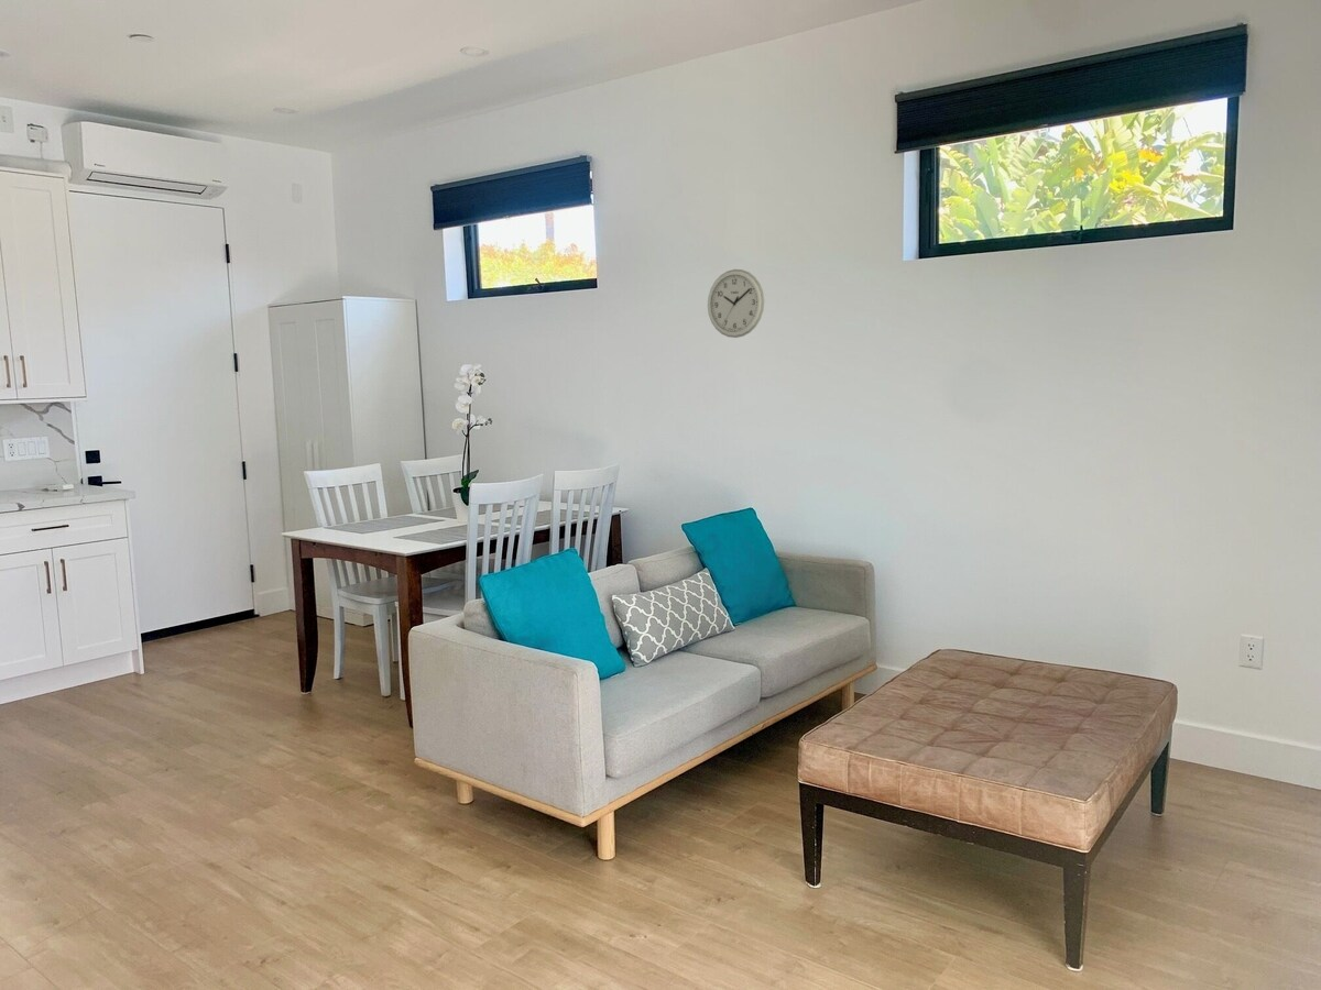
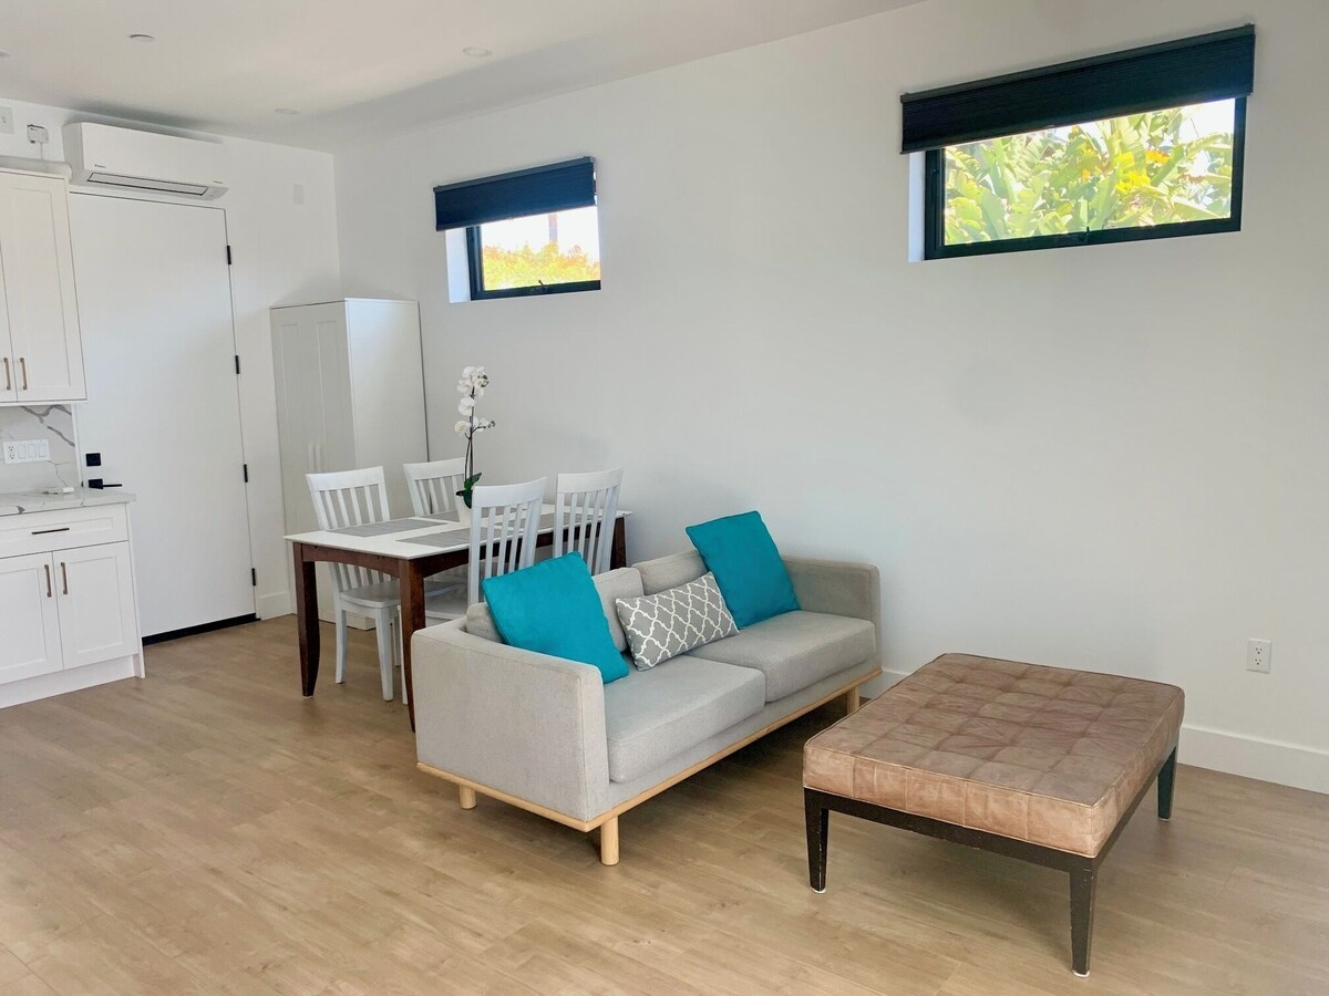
- wall clock [707,268,765,339]
